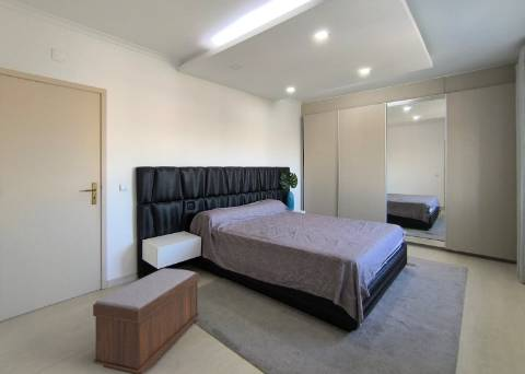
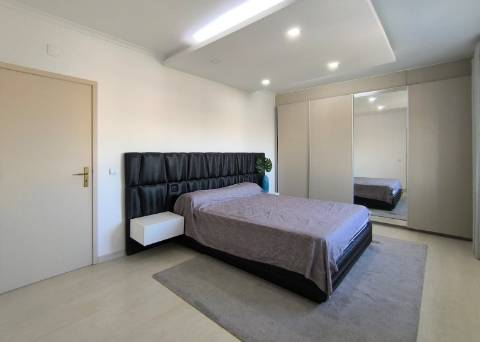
- bench [92,268,200,374]
